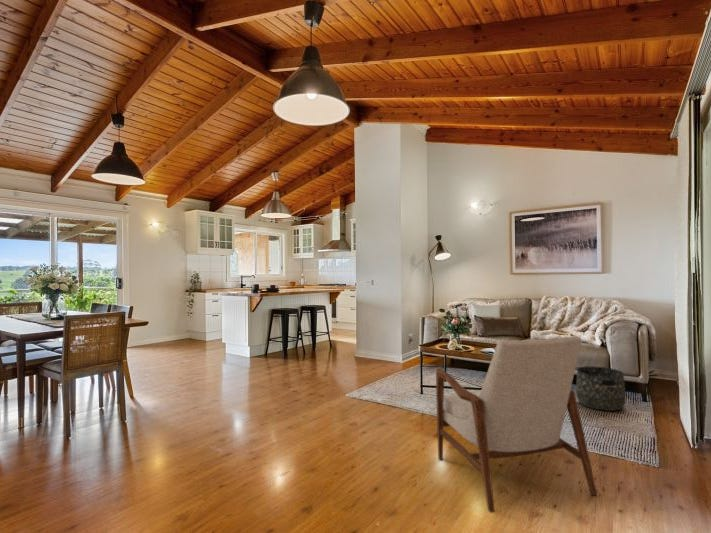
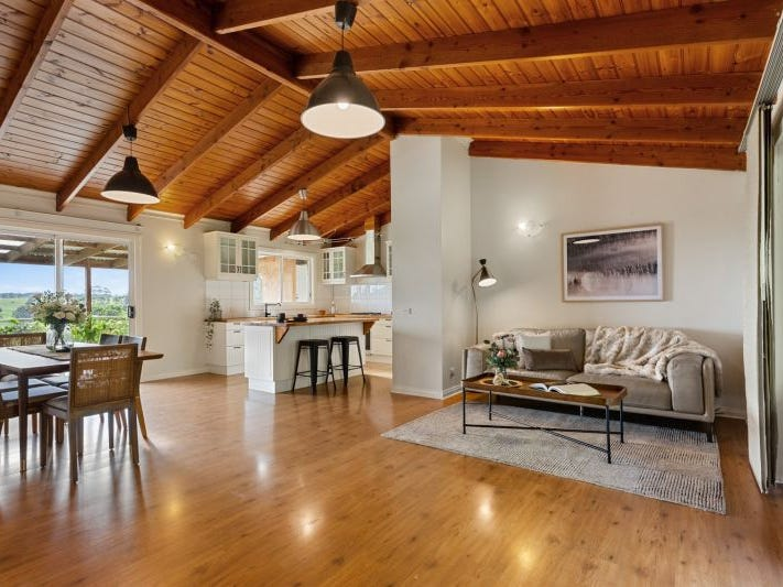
- basket [575,365,627,412]
- armchair [435,335,598,513]
